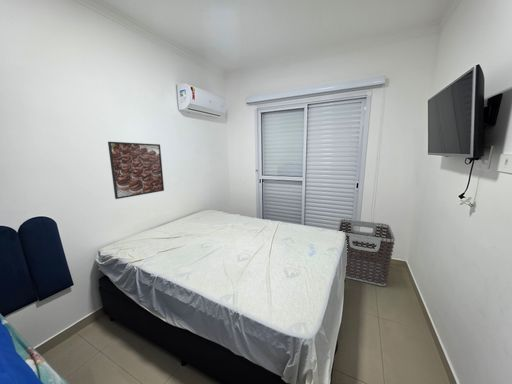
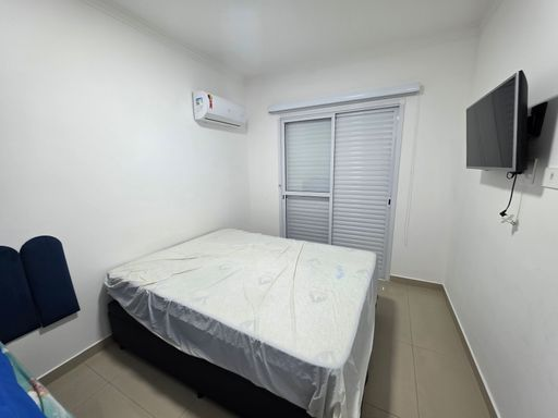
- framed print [107,141,165,200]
- clothes hamper [337,218,396,287]
